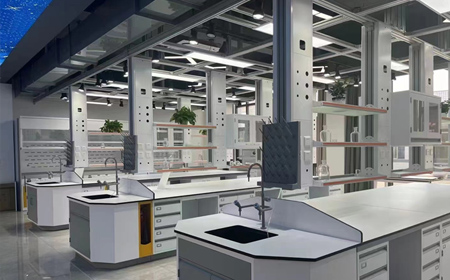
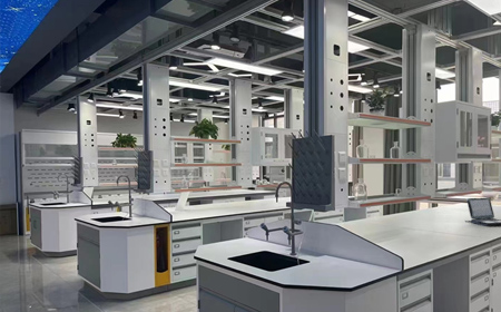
+ laptop [464,196,501,227]
